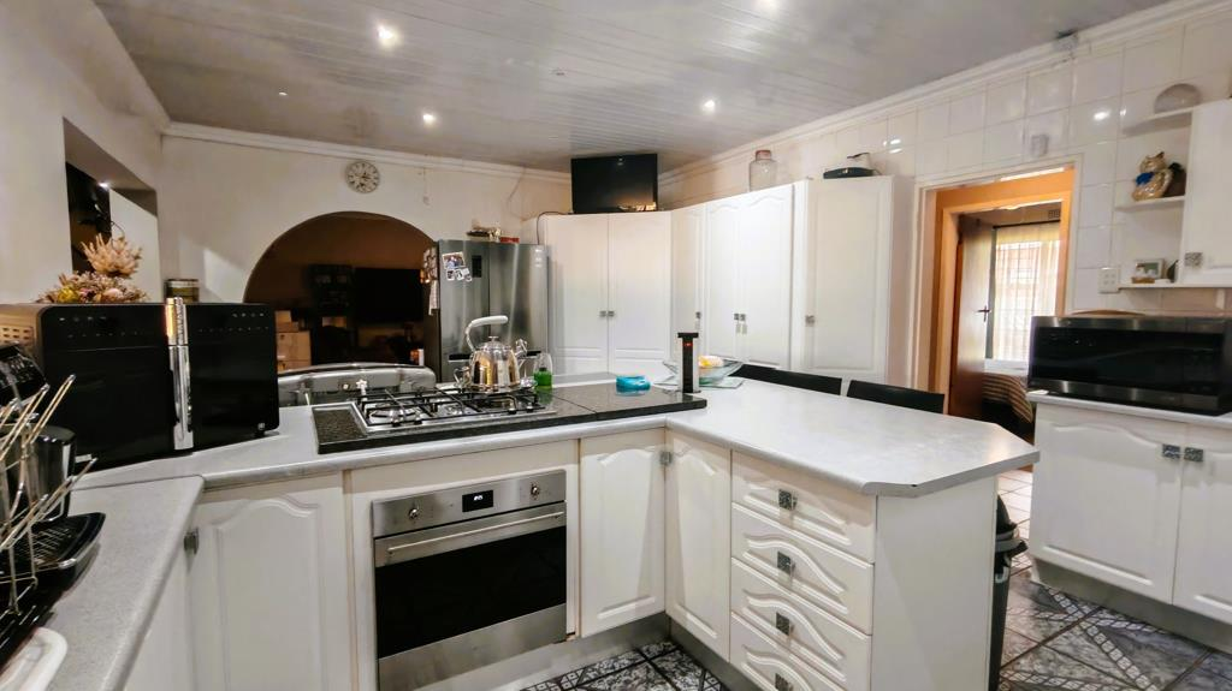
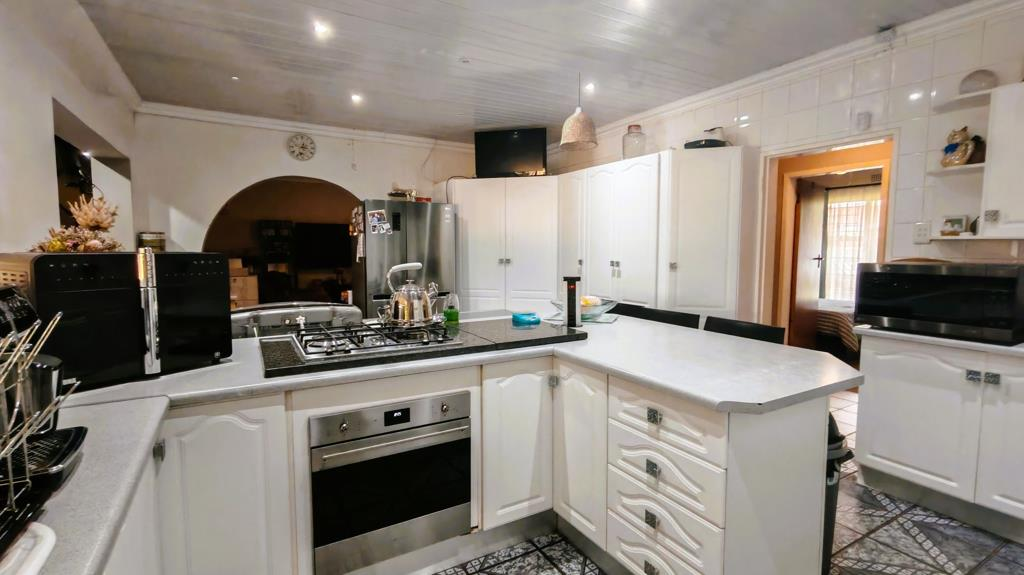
+ pendant lamp [558,72,599,152]
